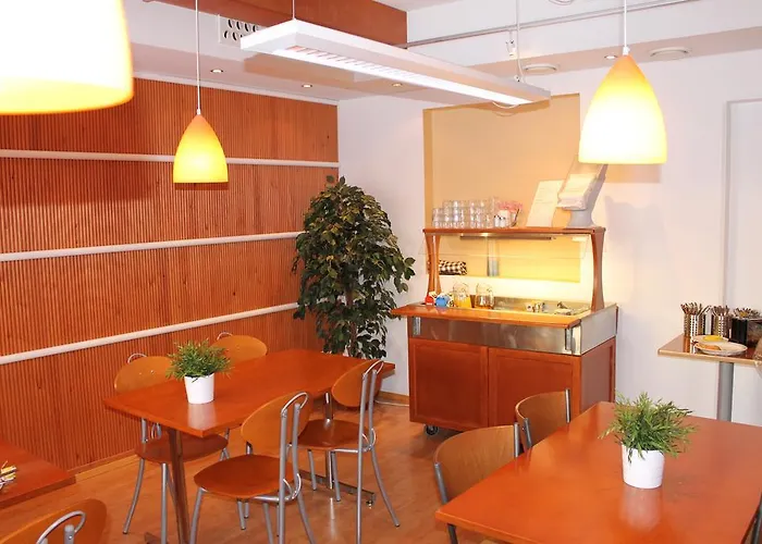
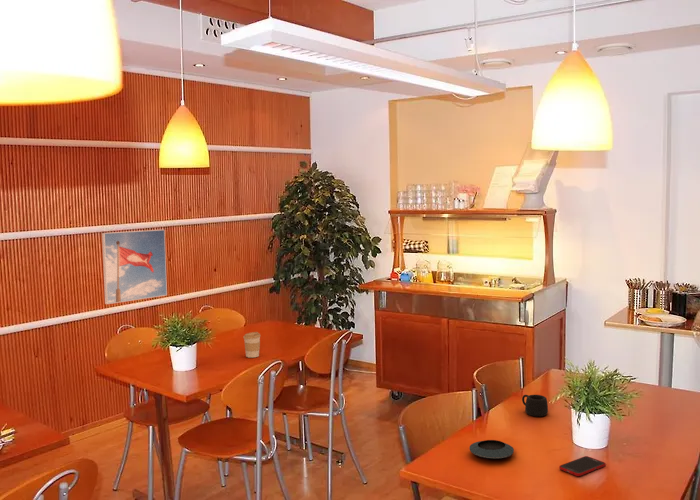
+ mug [521,394,549,417]
+ saucer [468,439,515,460]
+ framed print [101,229,168,305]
+ cell phone [558,455,606,477]
+ coffee cup [242,331,261,359]
